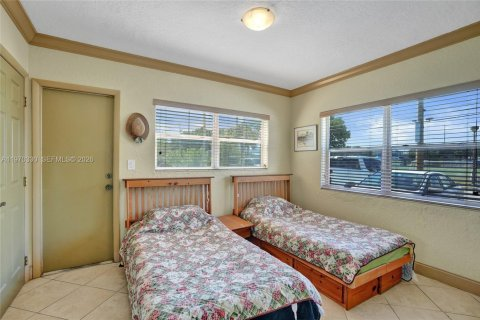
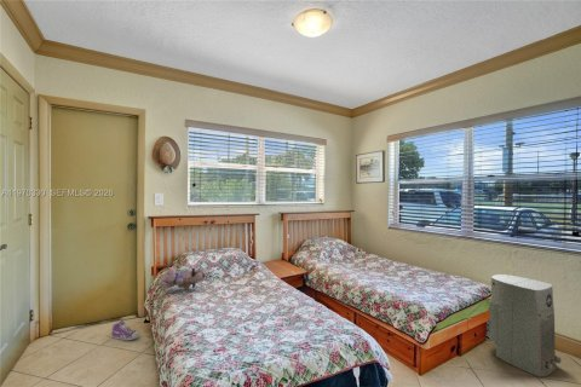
+ teddy bear [157,267,206,291]
+ sneaker [111,319,140,342]
+ air purifier [488,273,562,379]
